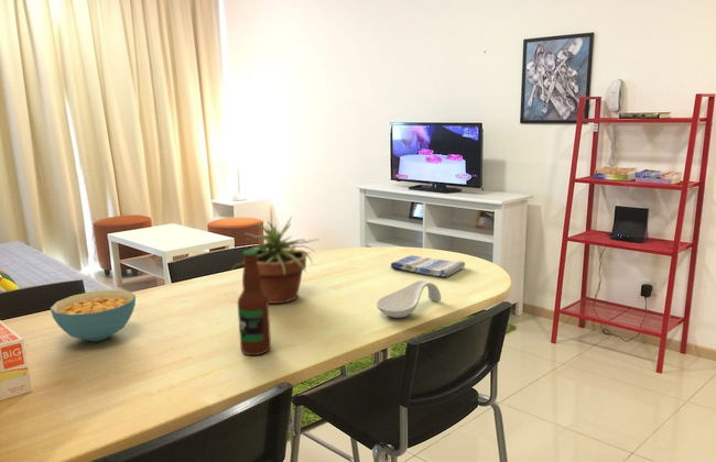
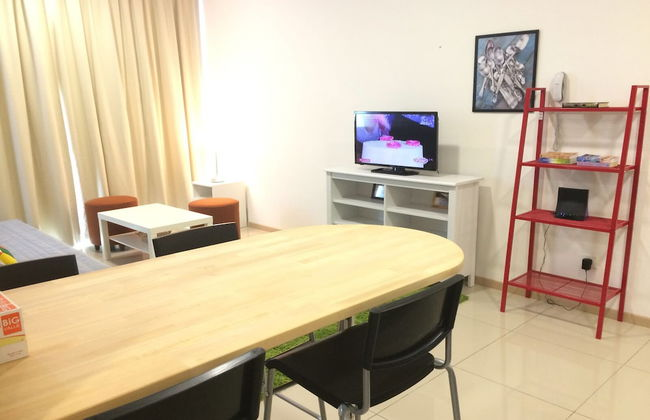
- bottle [237,249,272,356]
- potted plant [229,216,318,305]
- dish towel [390,254,466,278]
- cereal bowl [50,288,137,342]
- spoon rest [376,279,442,319]
